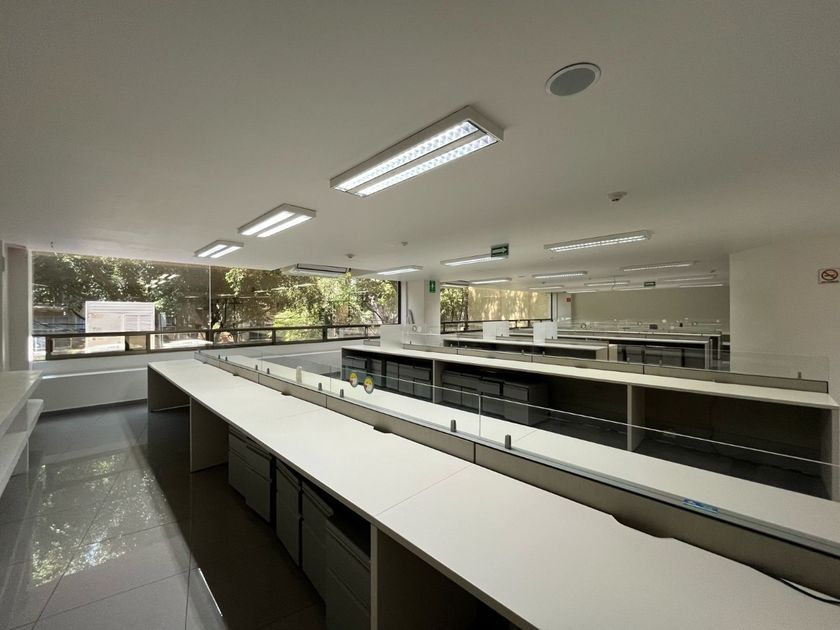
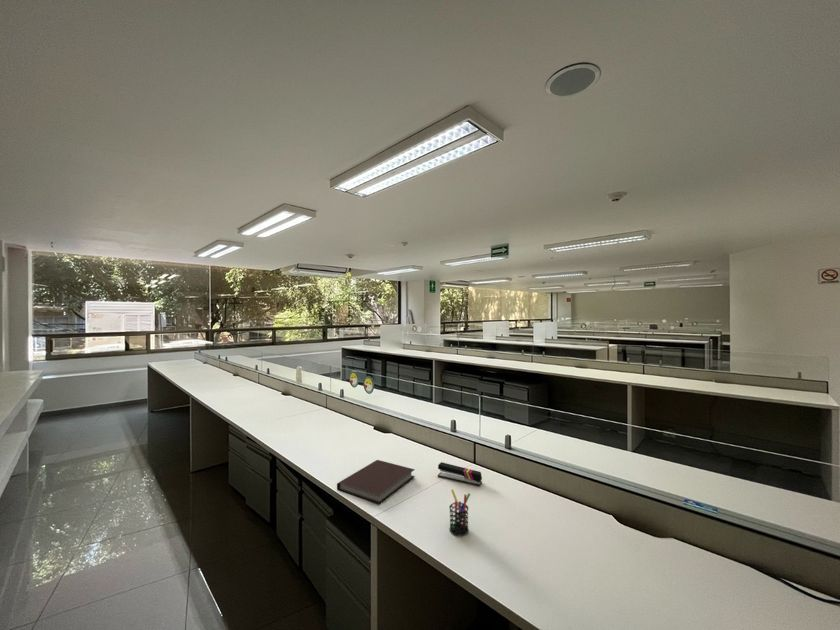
+ pen holder [448,488,471,537]
+ notebook [336,459,416,505]
+ stapler [437,461,483,487]
